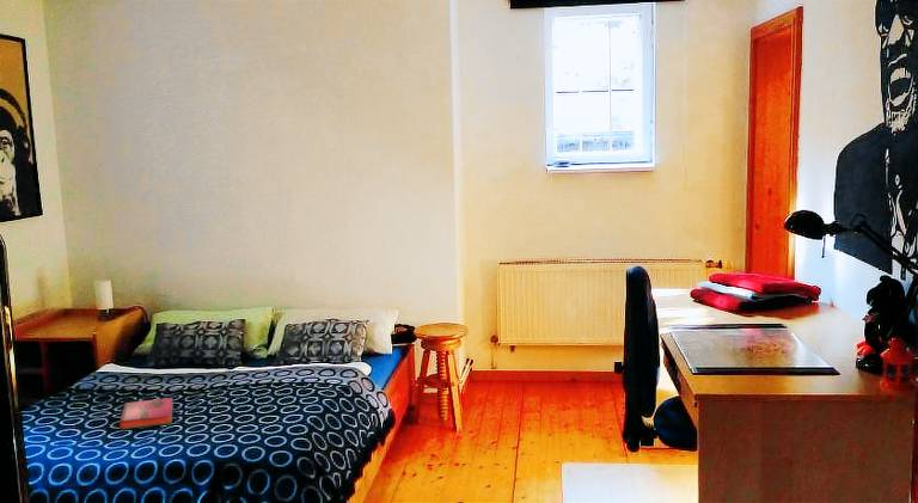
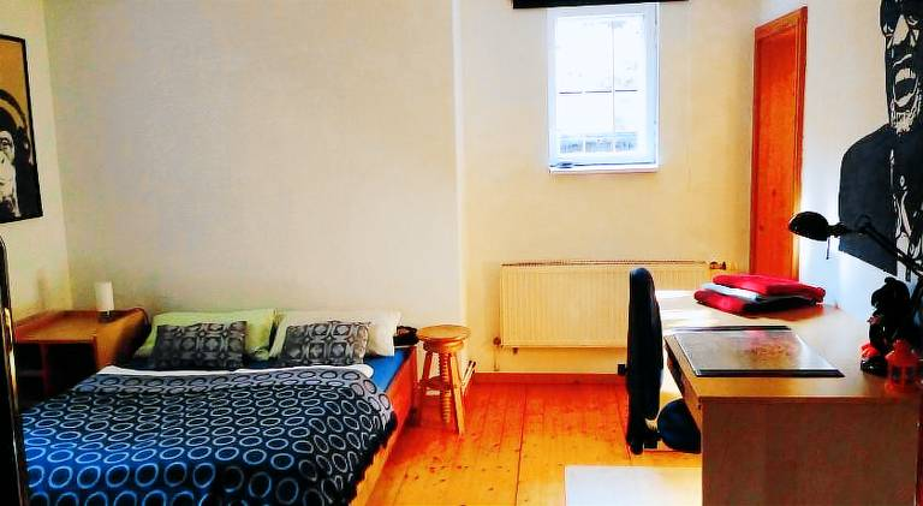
- hardback book [118,397,175,430]
